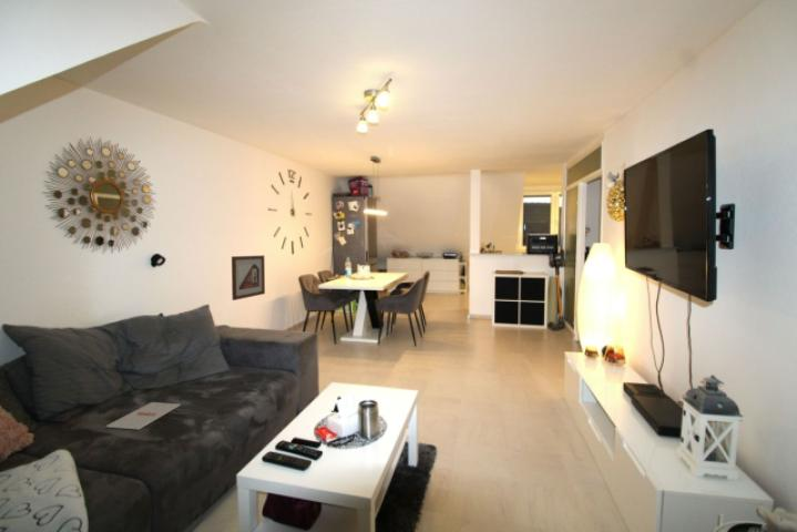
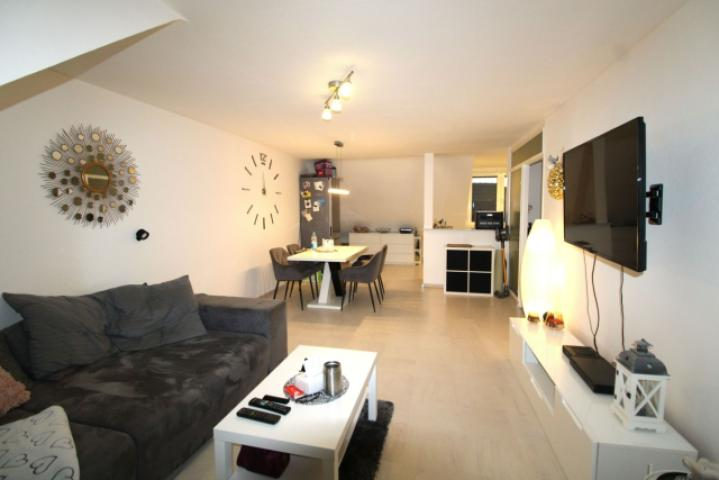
- magazine [105,401,182,431]
- picture frame [231,254,266,301]
